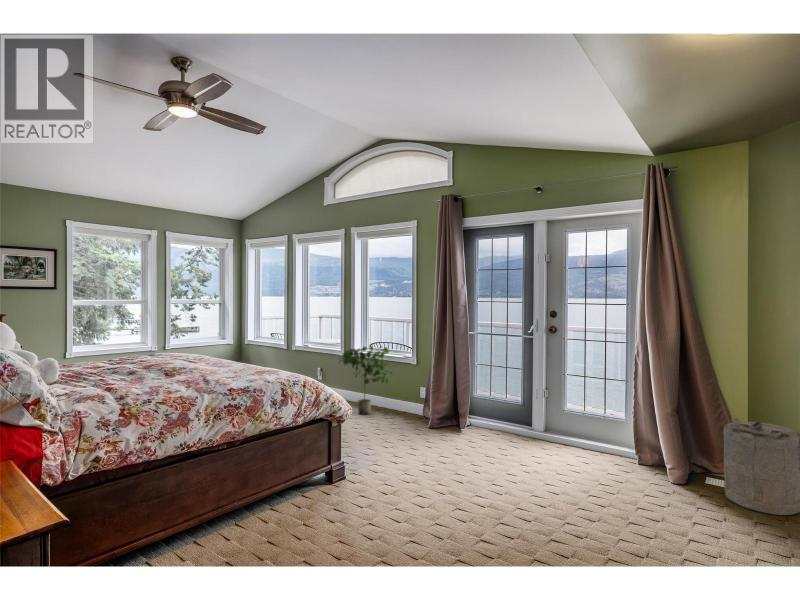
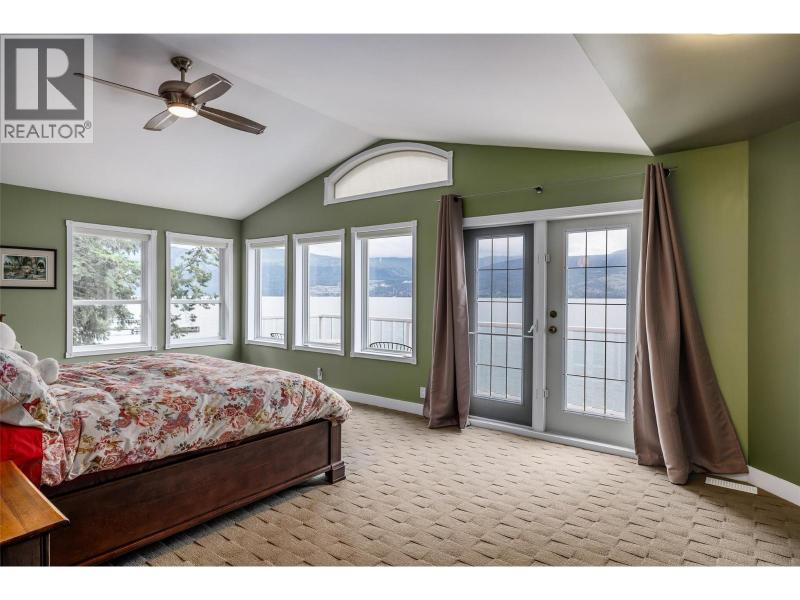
- potted plant [337,345,394,416]
- laundry hamper [722,417,800,516]
